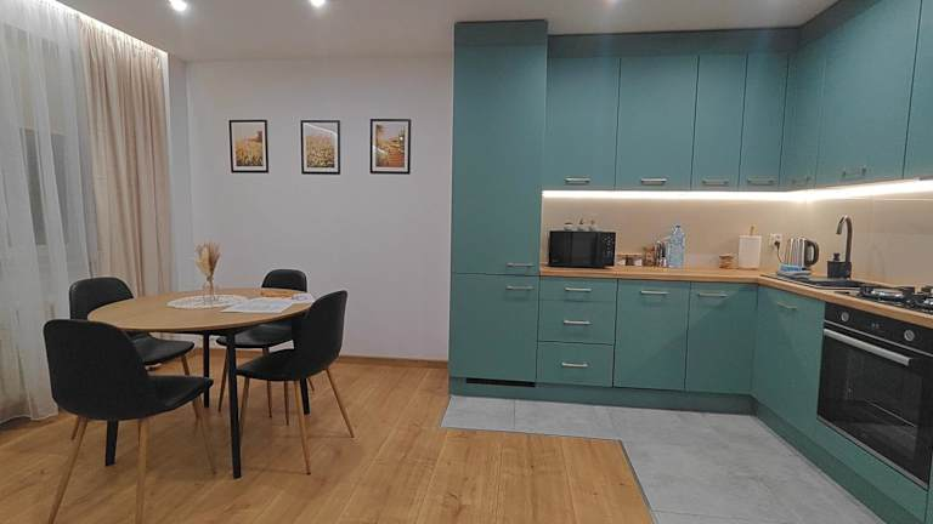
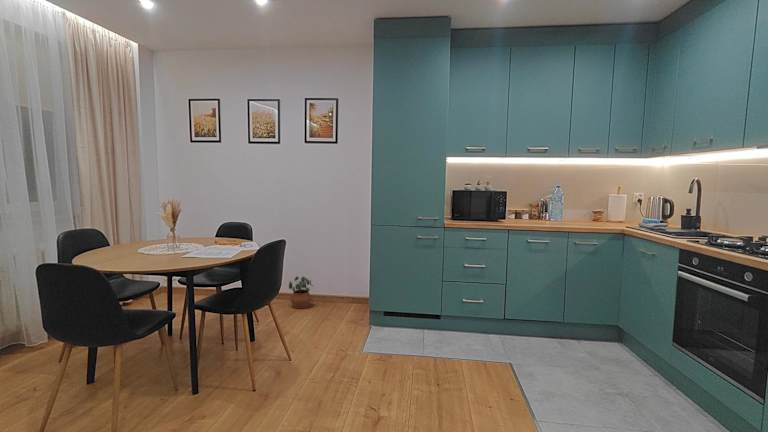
+ potted plant [288,275,314,309]
